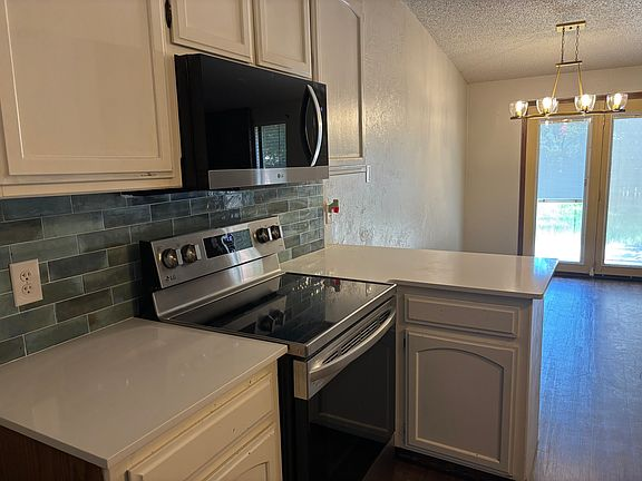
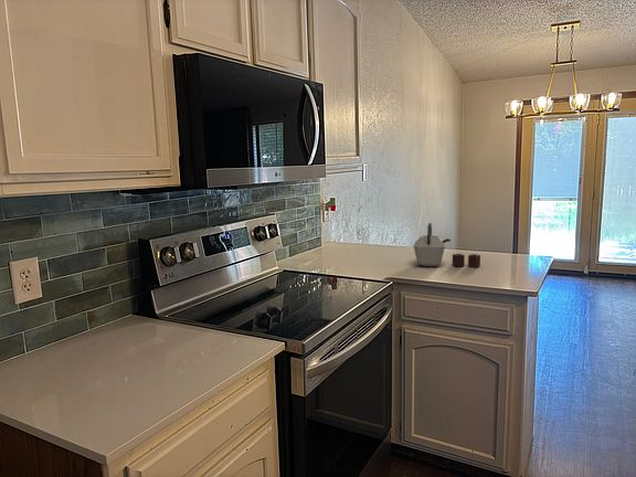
+ kettle [413,222,481,268]
